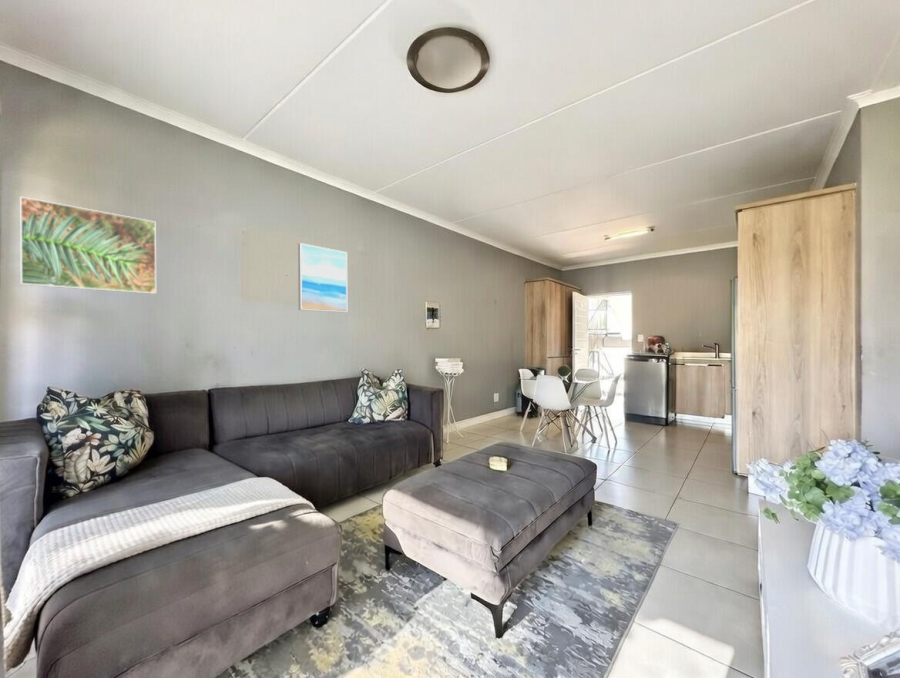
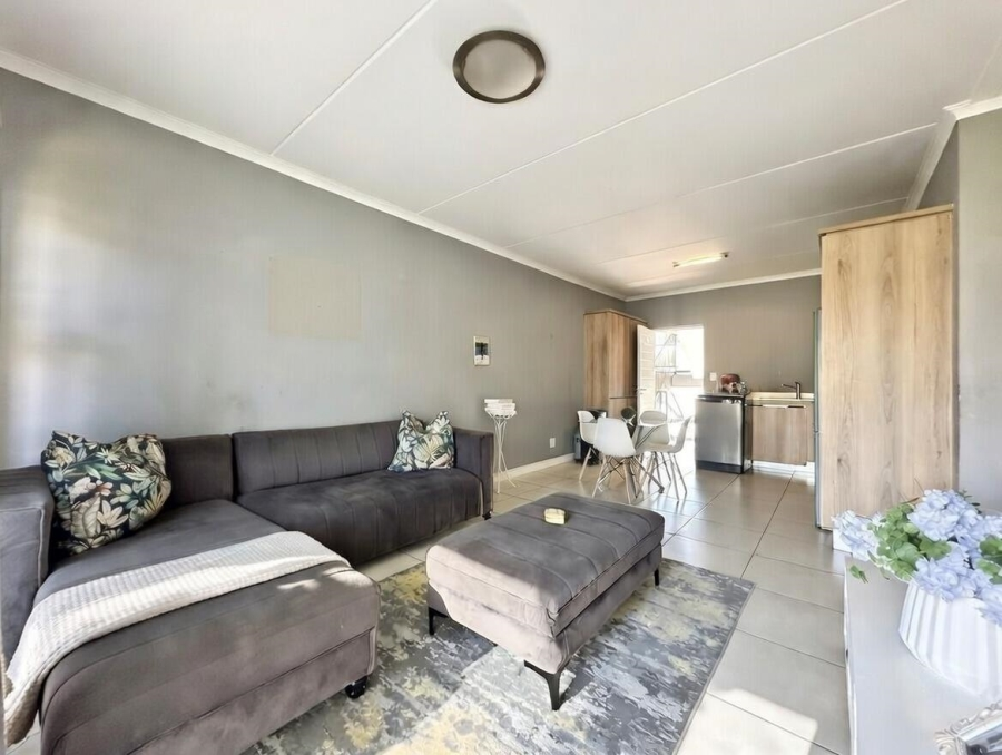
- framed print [19,195,157,295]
- wall art [297,242,348,314]
